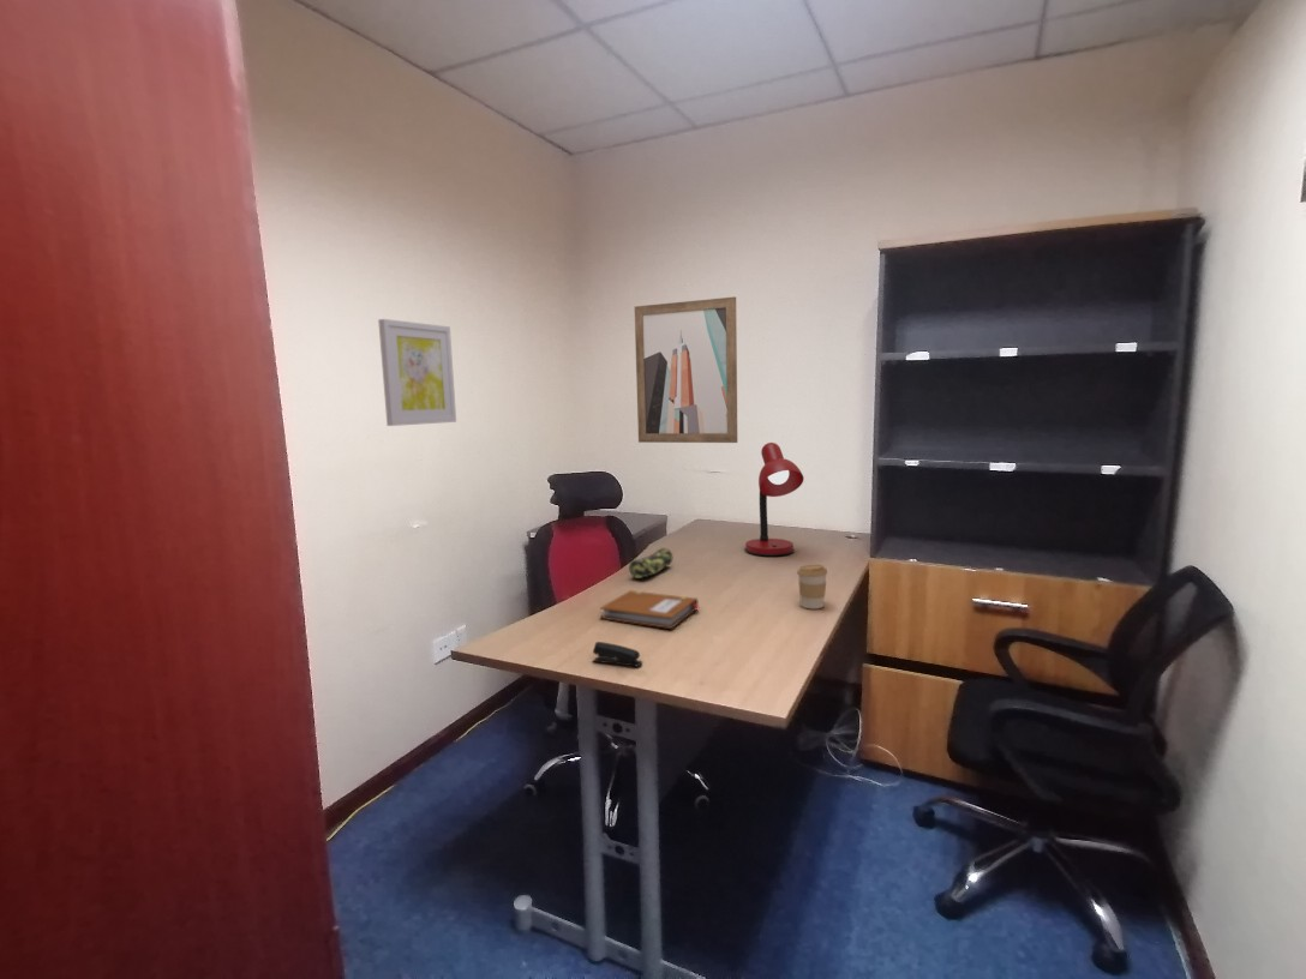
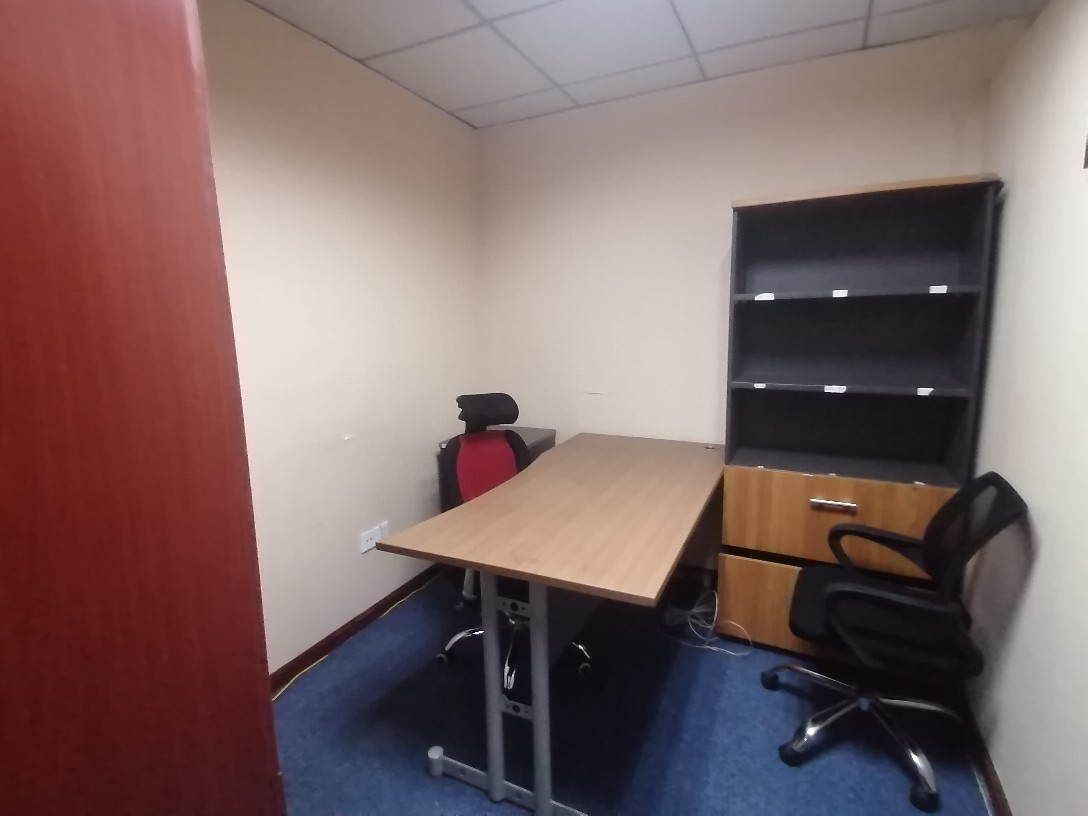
- wall art [377,318,457,427]
- wall art [634,296,738,444]
- stapler [592,641,643,667]
- desk lamp [743,442,804,557]
- pencil case [628,547,673,579]
- coffee cup [796,564,828,609]
- notebook [599,589,700,630]
